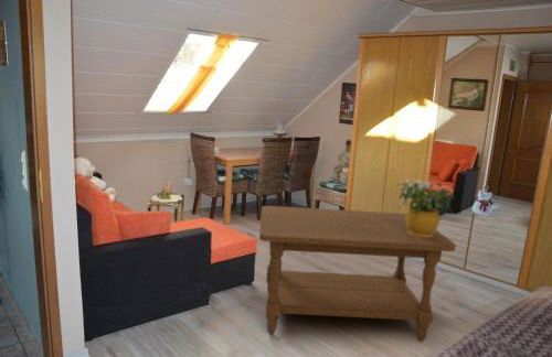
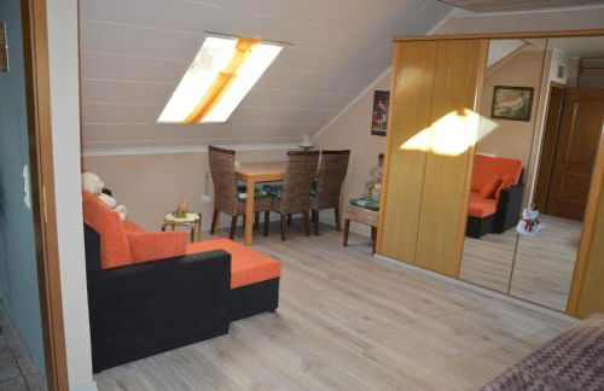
- potted flower [395,180,456,237]
- coffee table [258,205,457,343]
